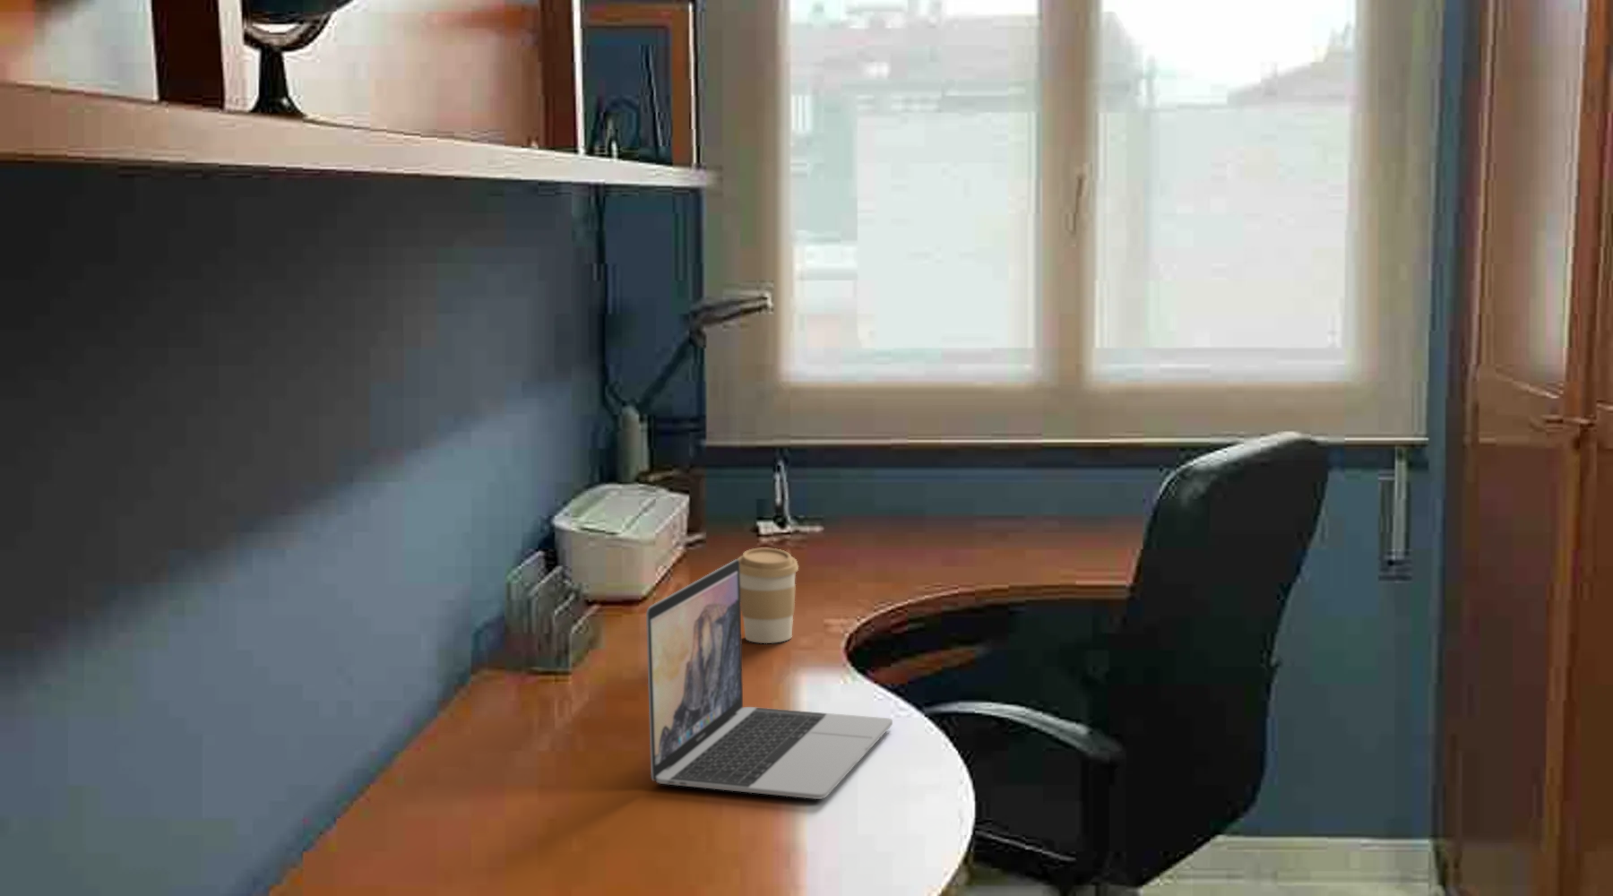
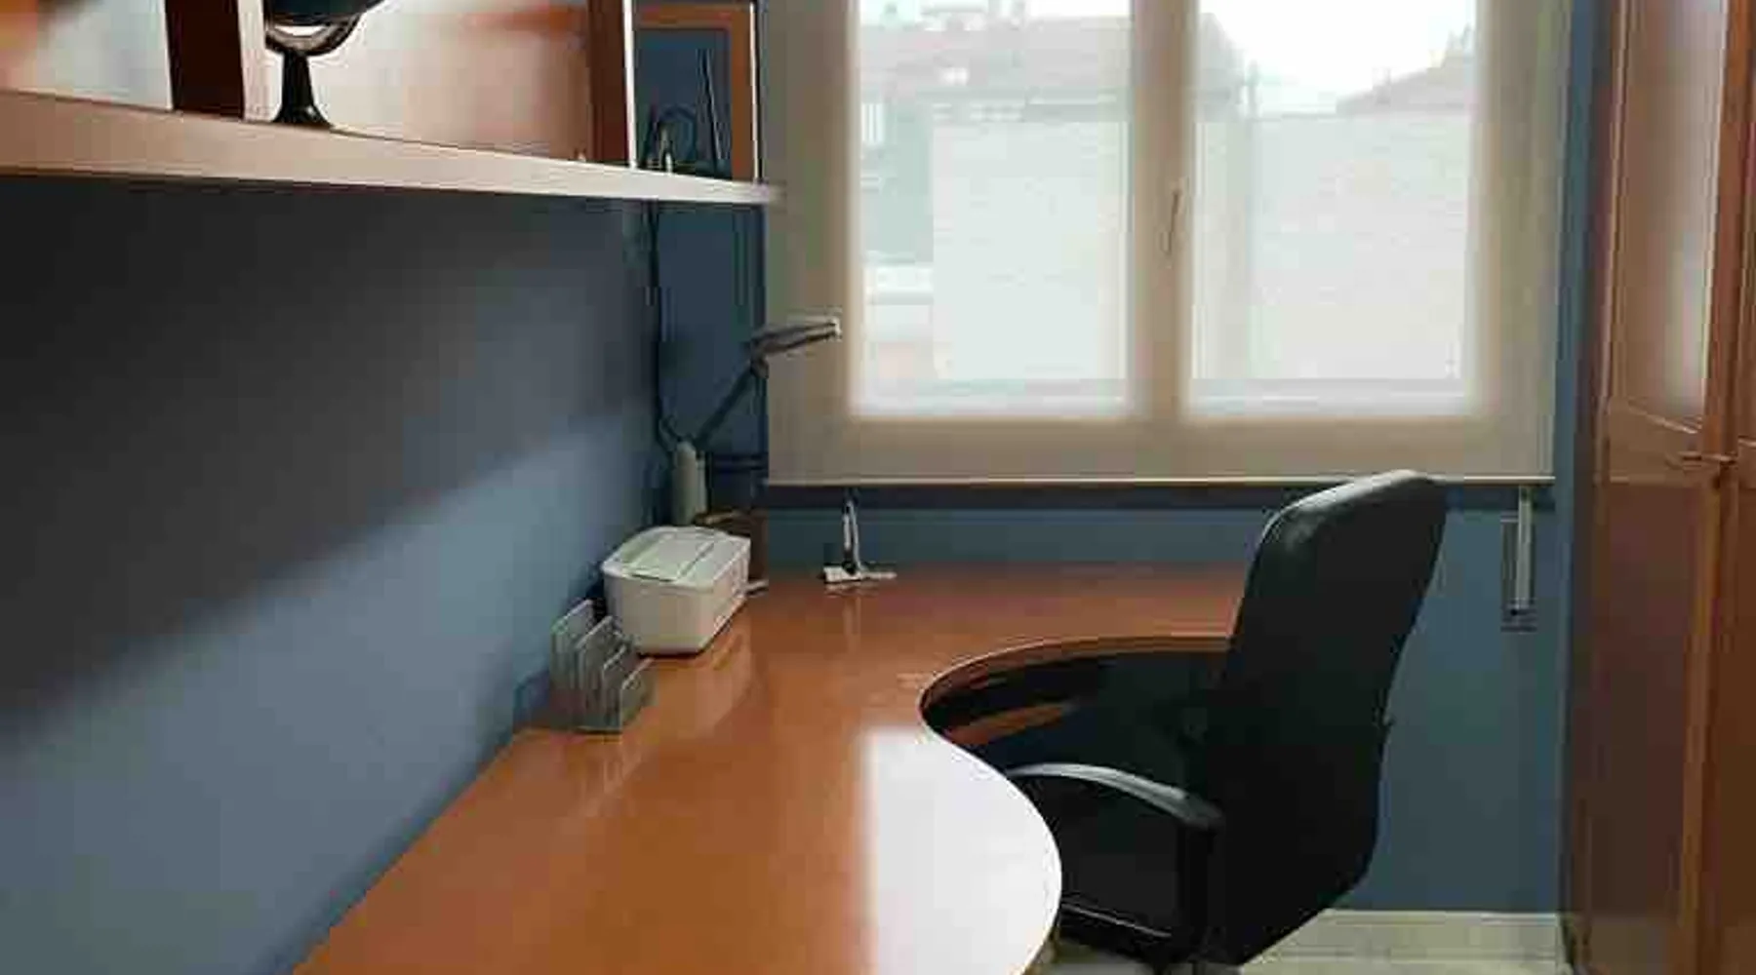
- laptop [645,558,894,800]
- coffee cup [737,547,800,644]
